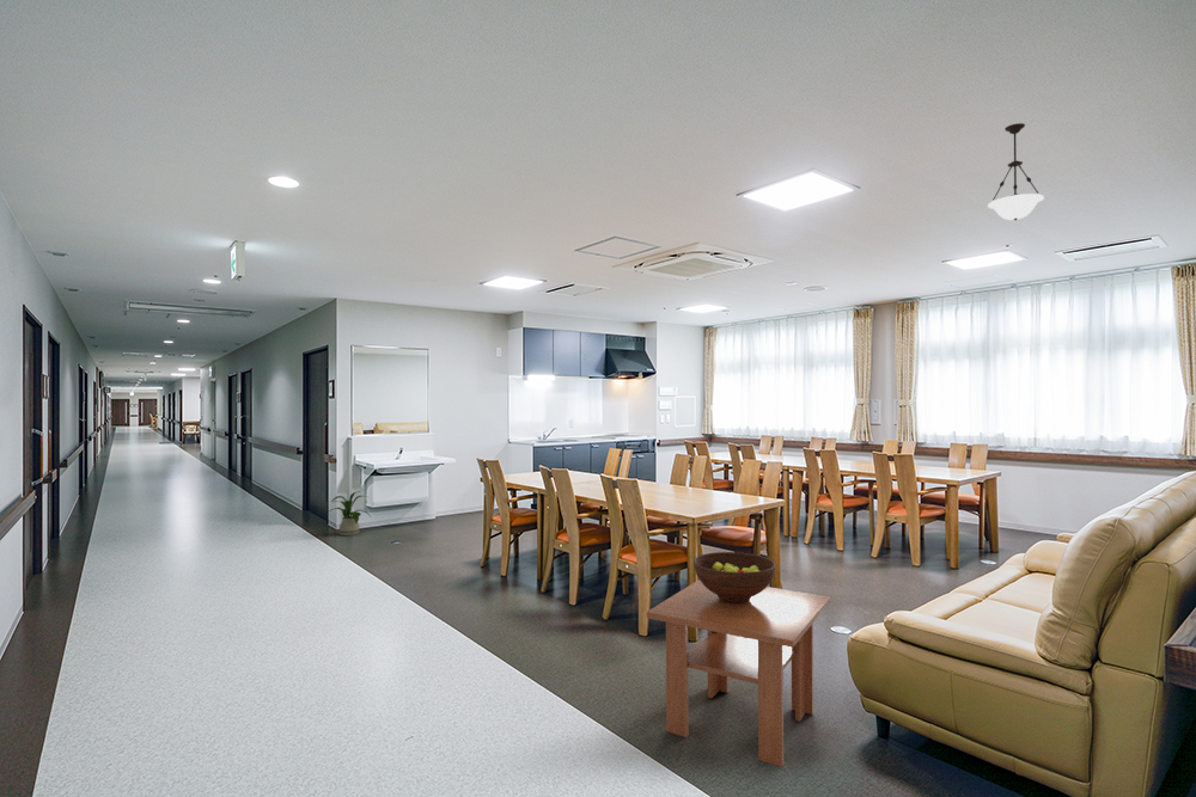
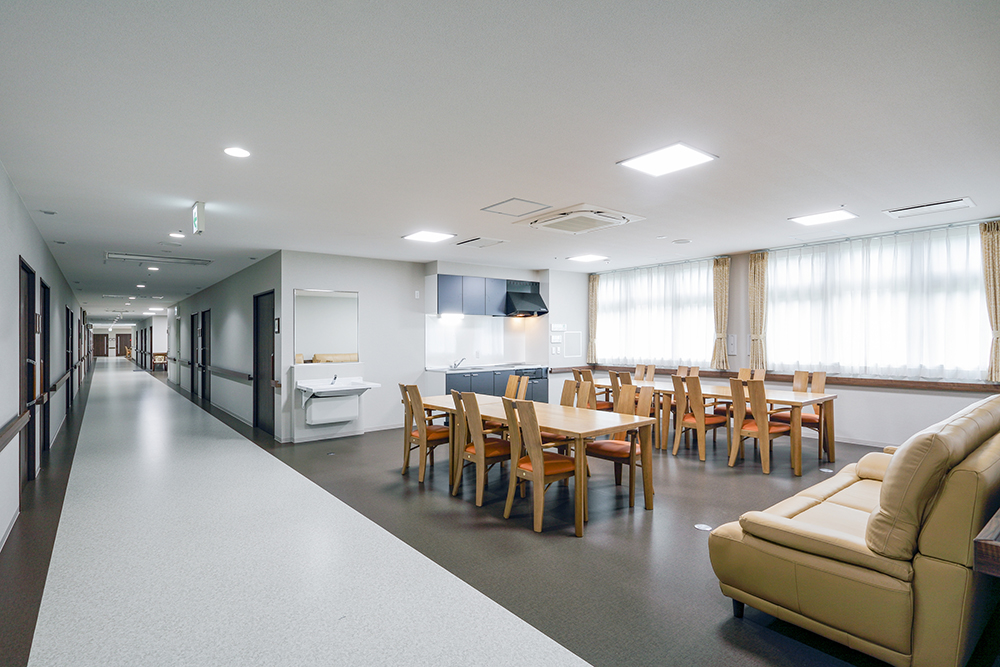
- house plant [327,490,372,537]
- pendant light [987,122,1045,221]
- coffee table [646,580,831,768]
- fruit bowl [692,551,776,602]
